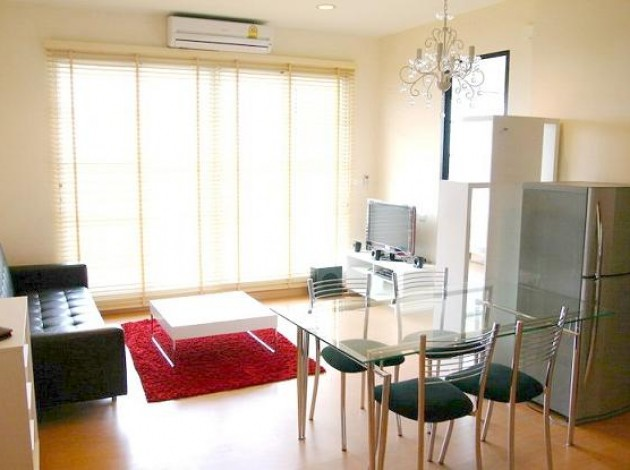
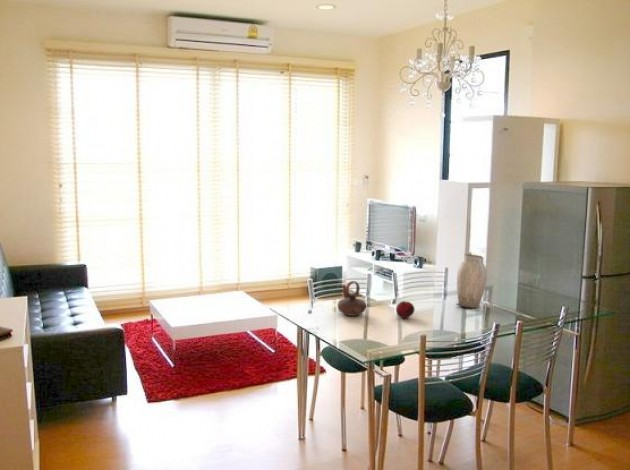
+ teapot [337,280,368,317]
+ vase [455,253,488,309]
+ fruit [395,300,416,319]
